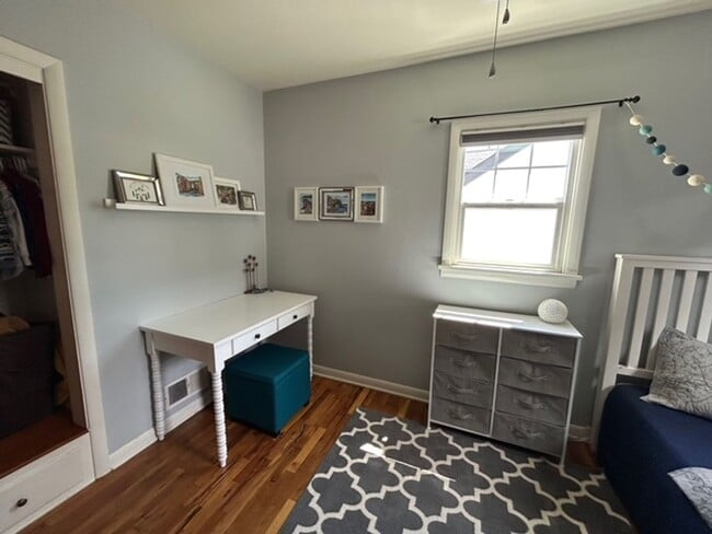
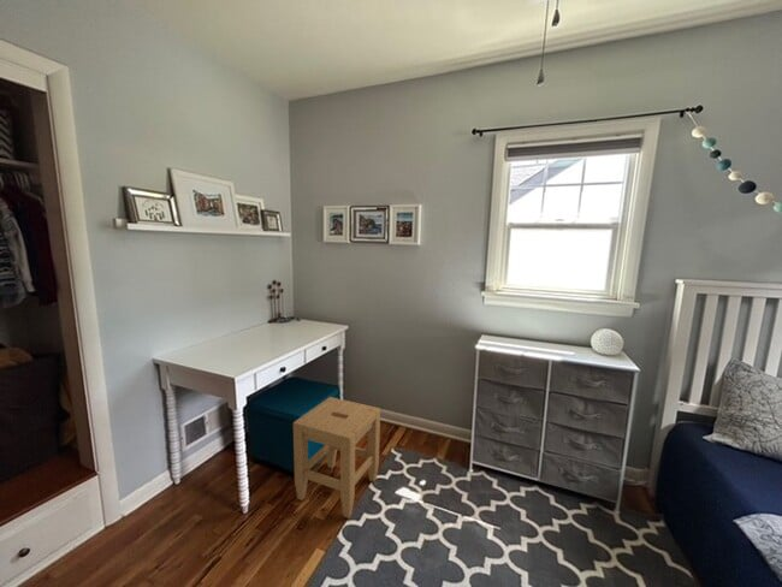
+ stool [292,396,381,520]
